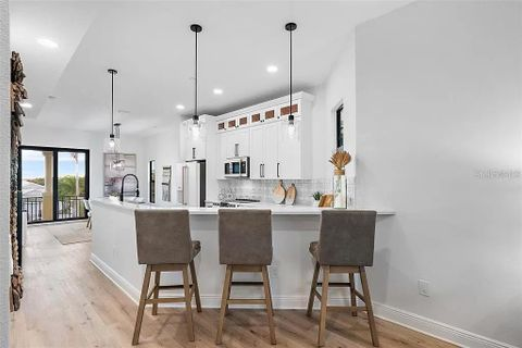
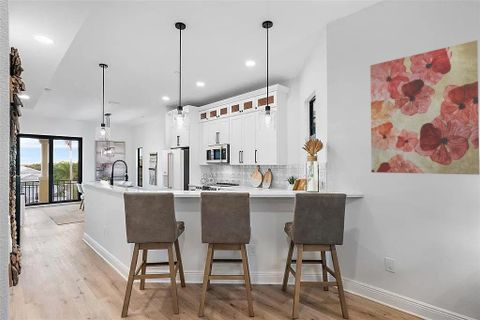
+ wall art [369,39,480,176]
